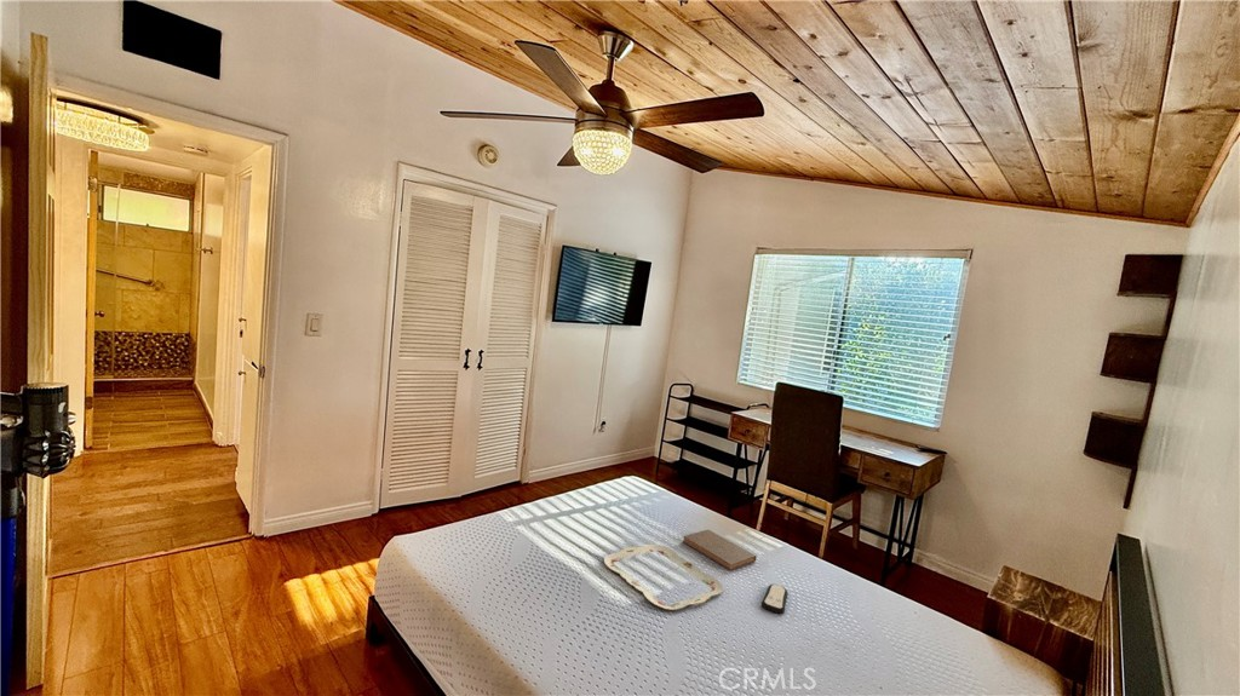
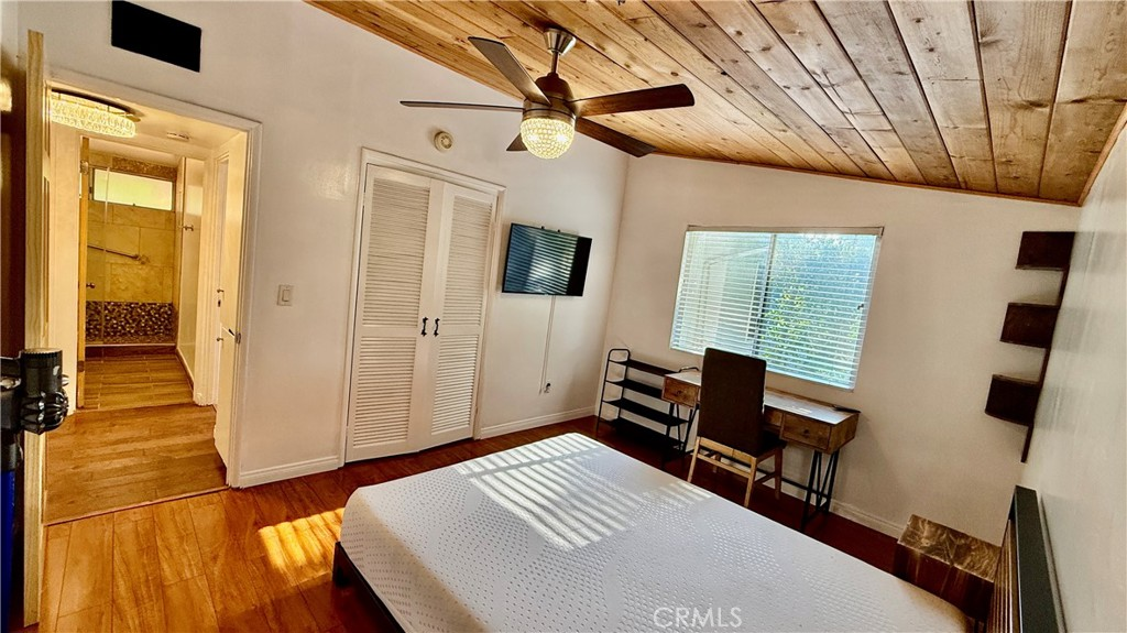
- serving tray [603,543,724,611]
- remote control [760,583,790,615]
- book [682,528,758,571]
